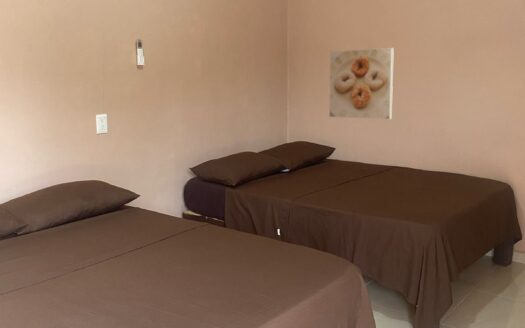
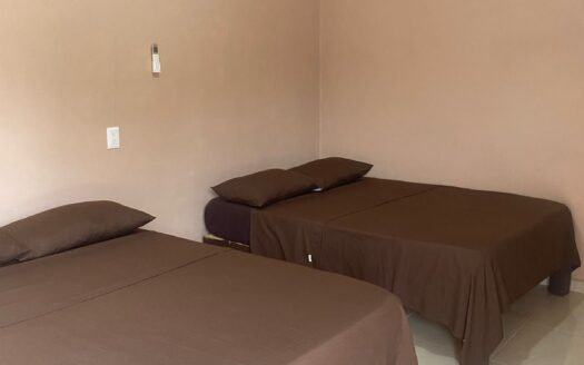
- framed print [328,47,395,120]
